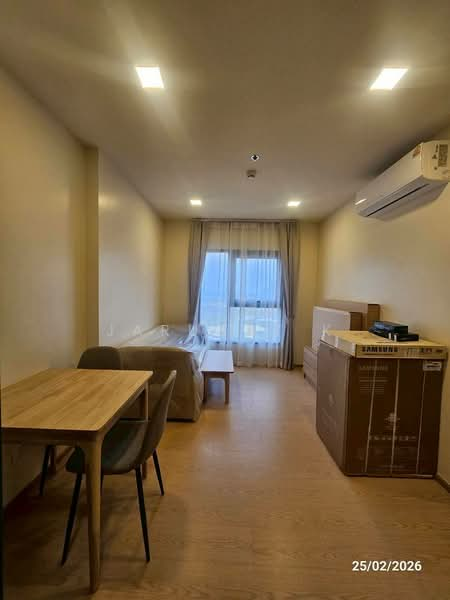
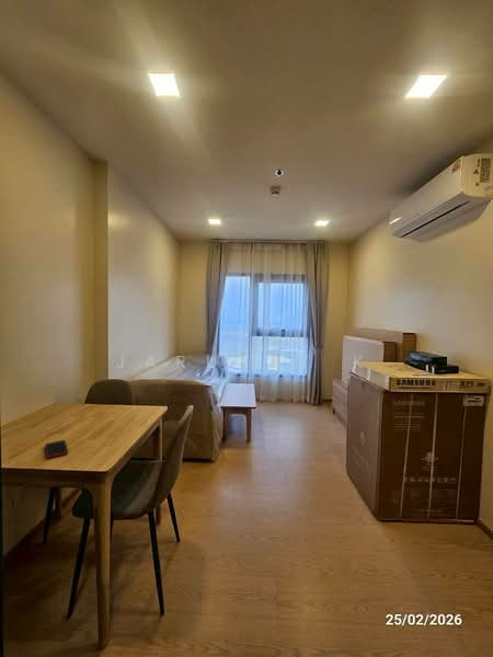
+ cell phone [44,439,69,460]
